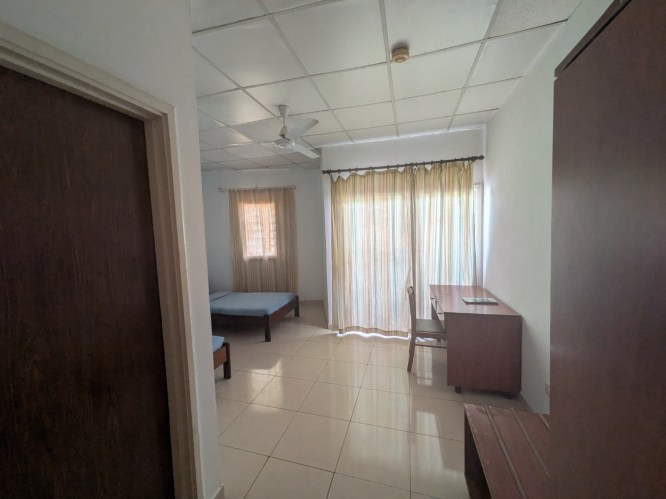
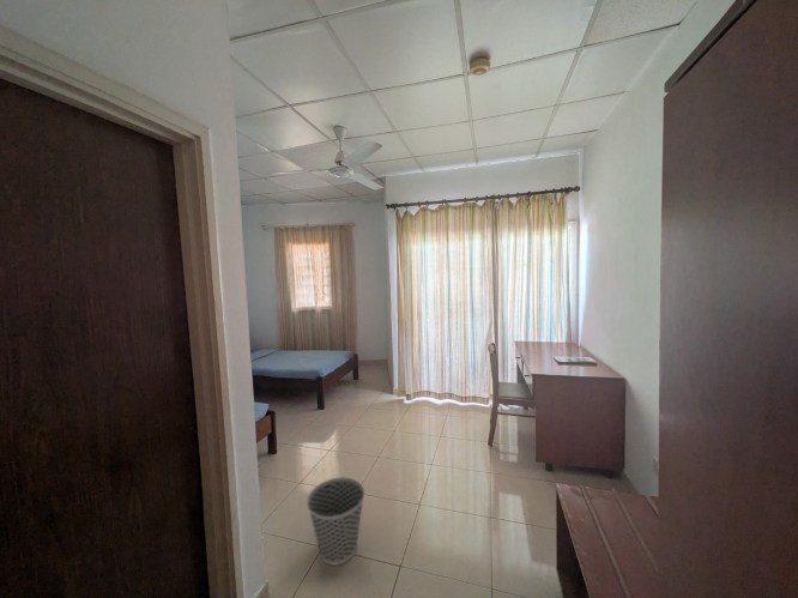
+ wastebasket [306,476,365,567]
